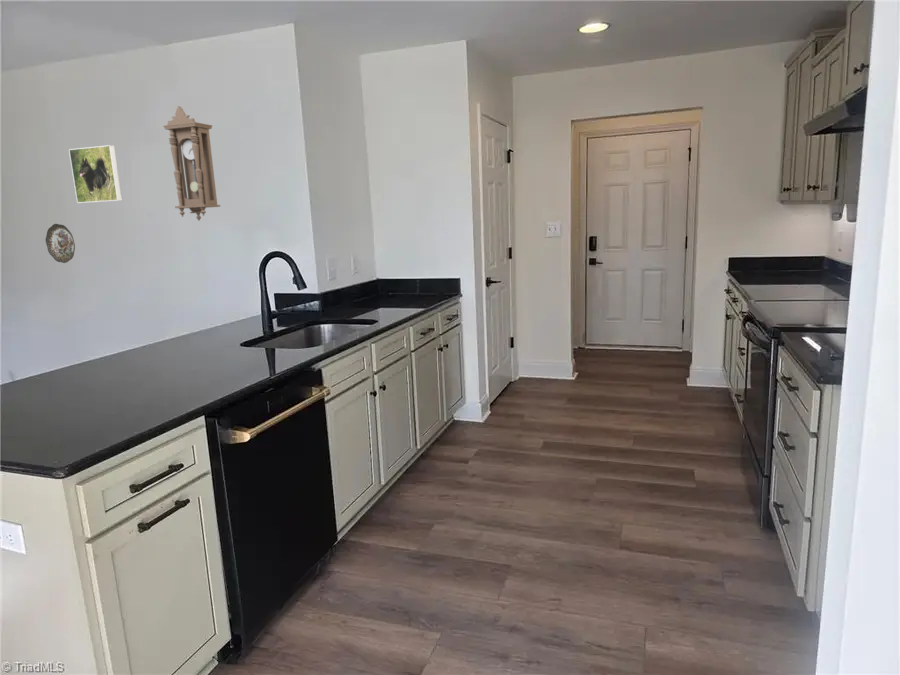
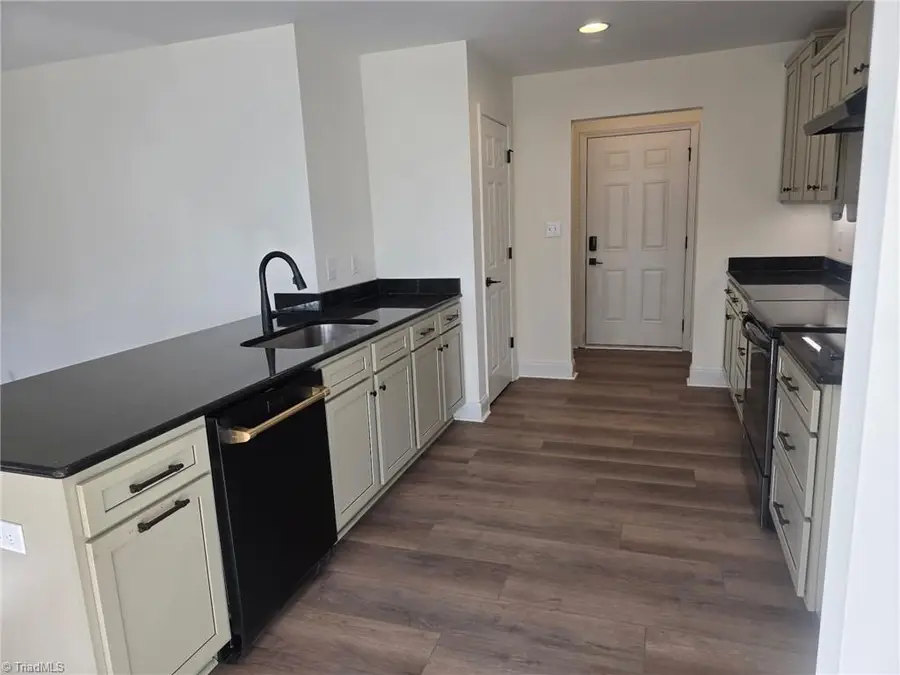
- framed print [68,144,123,204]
- decorative plate [45,223,76,264]
- pendulum clock [163,105,221,222]
